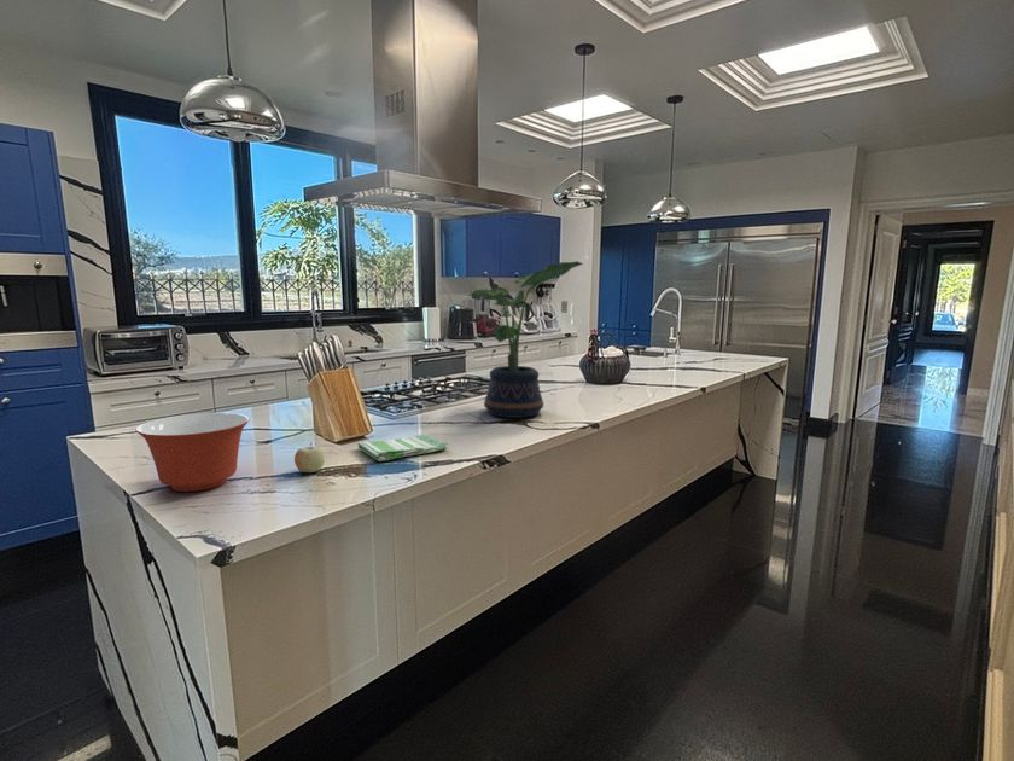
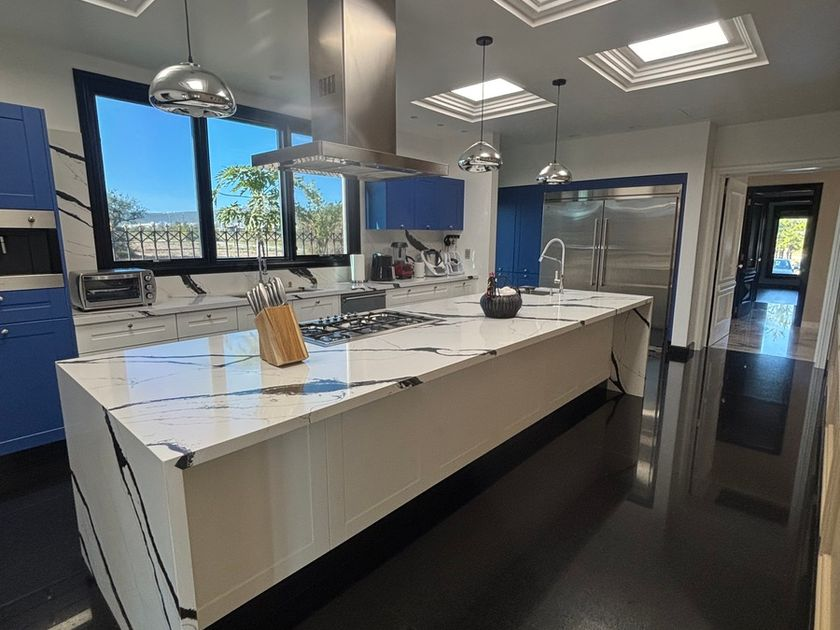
- dish towel [356,434,449,463]
- potted plant [466,260,584,419]
- fruit [293,442,326,474]
- mixing bowl [135,412,250,493]
